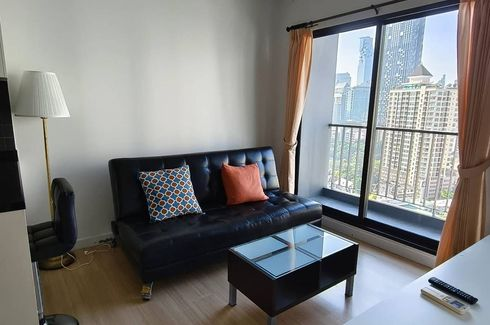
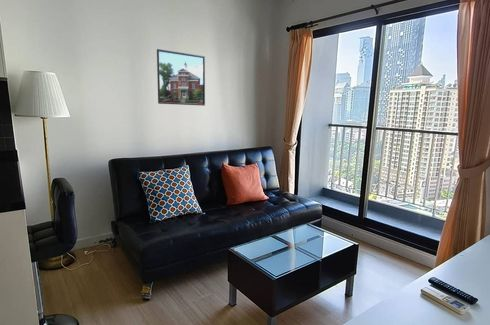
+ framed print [156,48,206,107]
